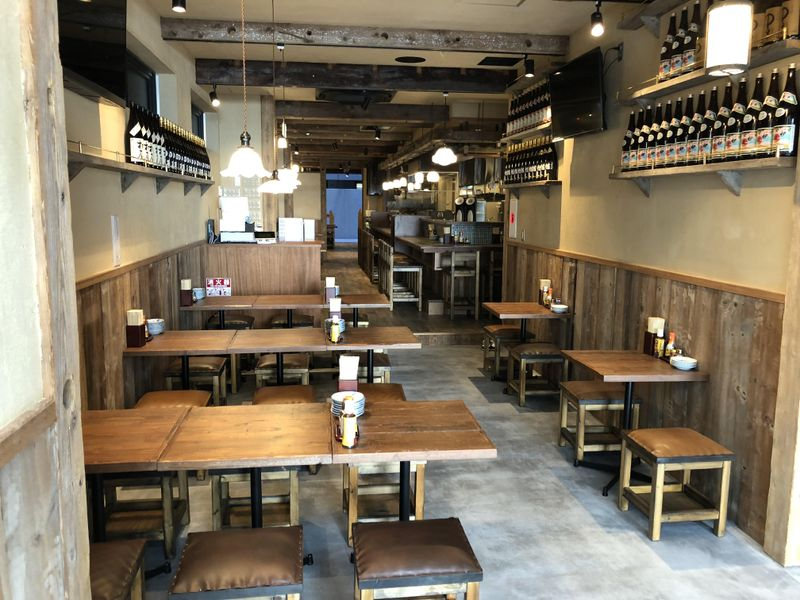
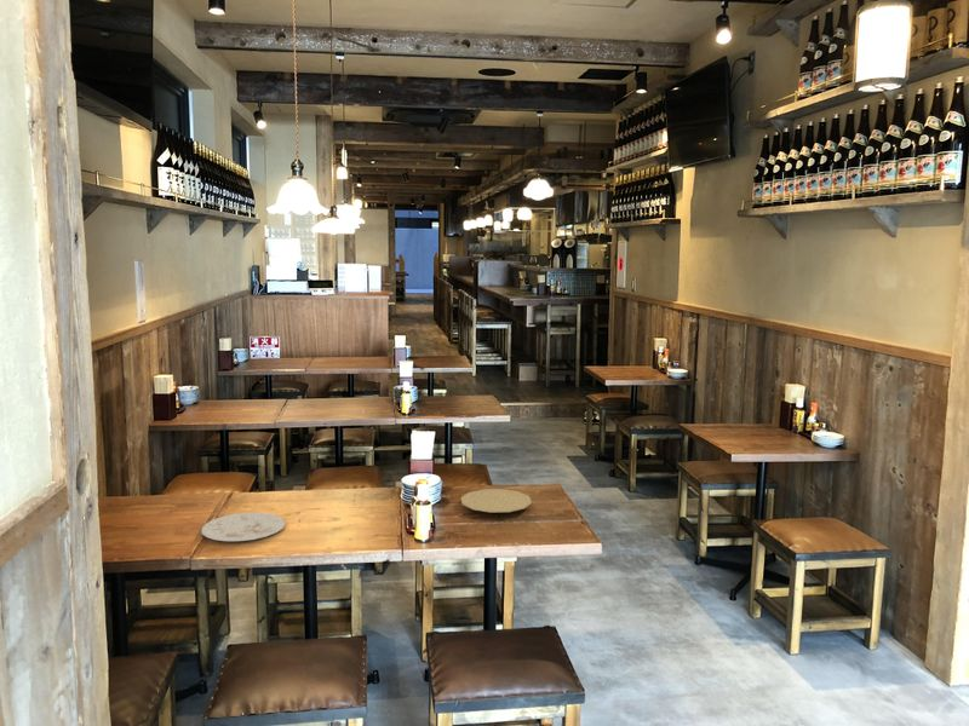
+ plate [200,511,287,542]
+ plate [460,488,533,513]
